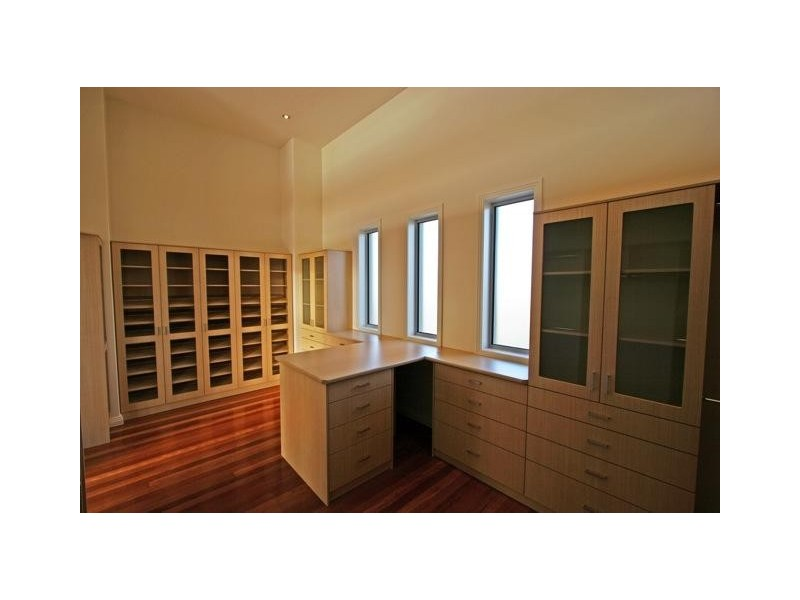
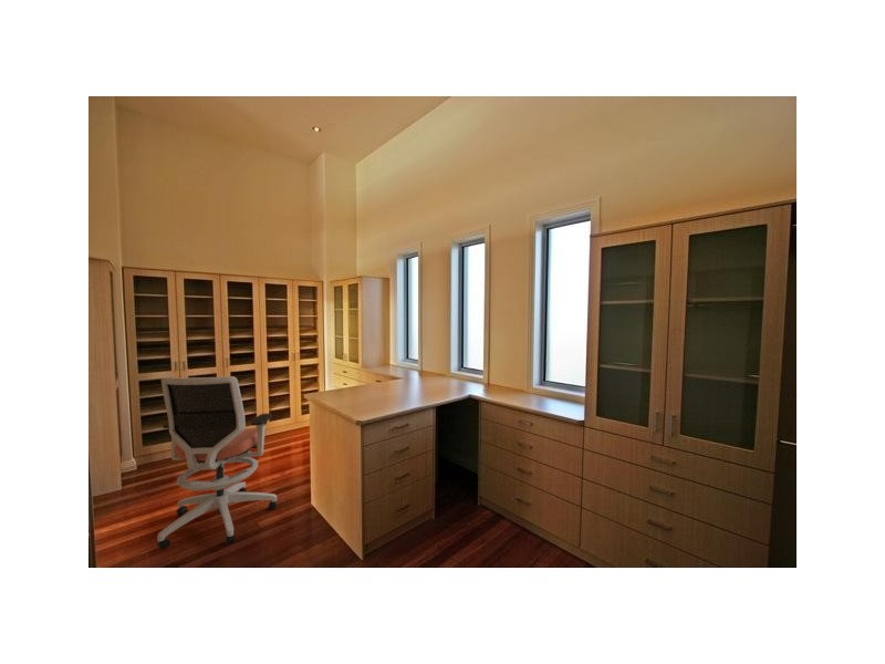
+ office chair [156,375,278,551]
